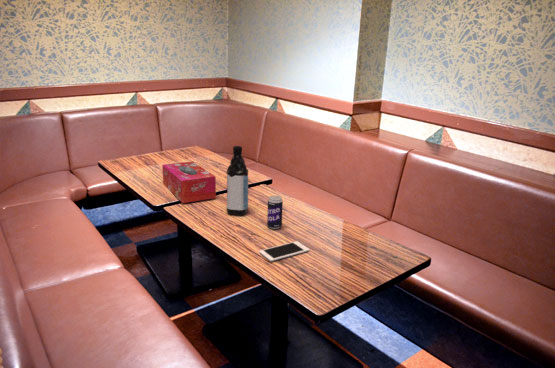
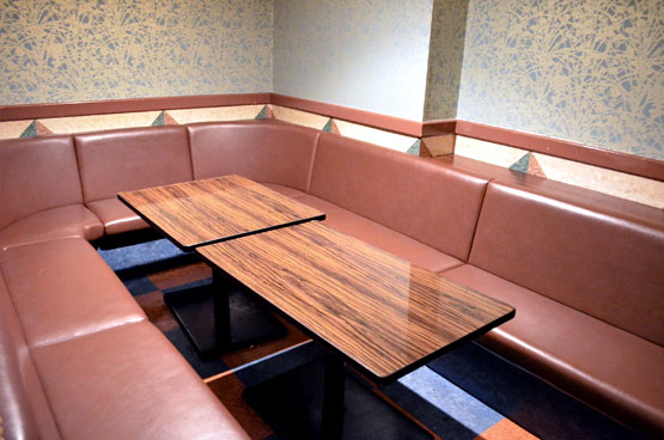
- tissue box [161,160,217,204]
- beverage can [266,195,284,230]
- cell phone [258,240,310,262]
- water bottle [225,145,249,216]
